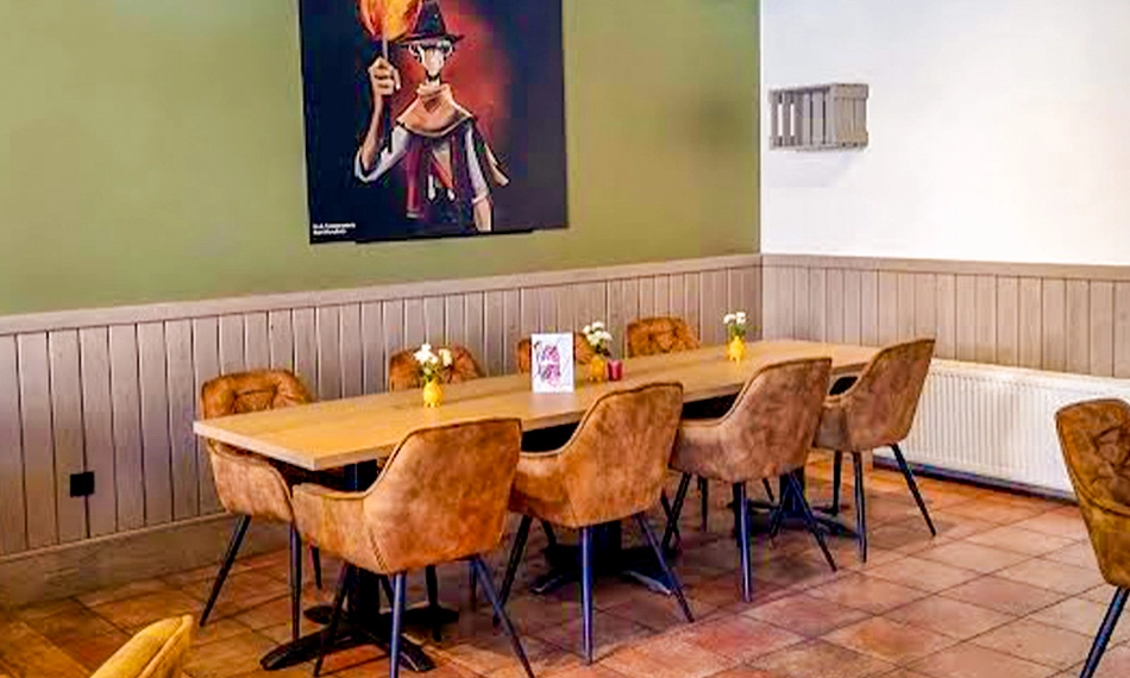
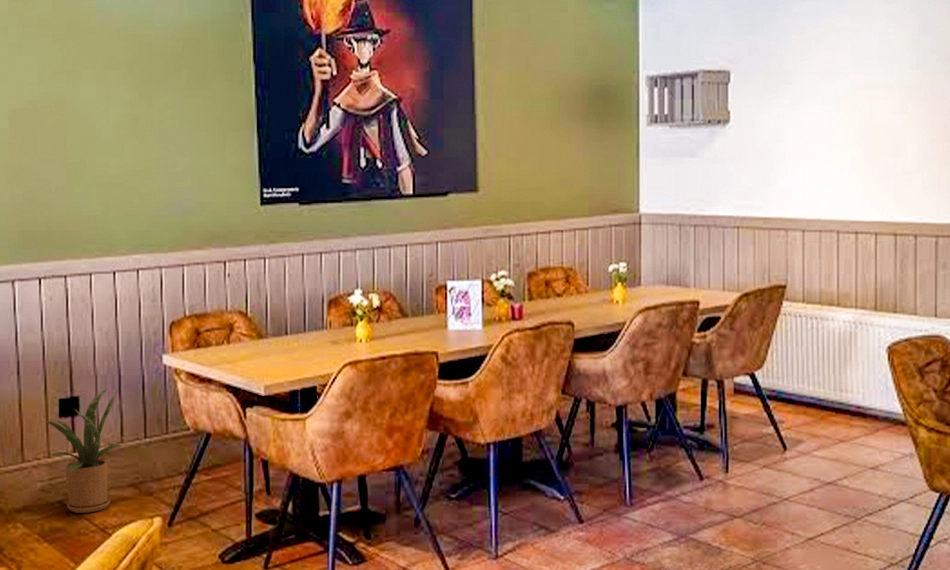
+ house plant [37,388,125,514]
